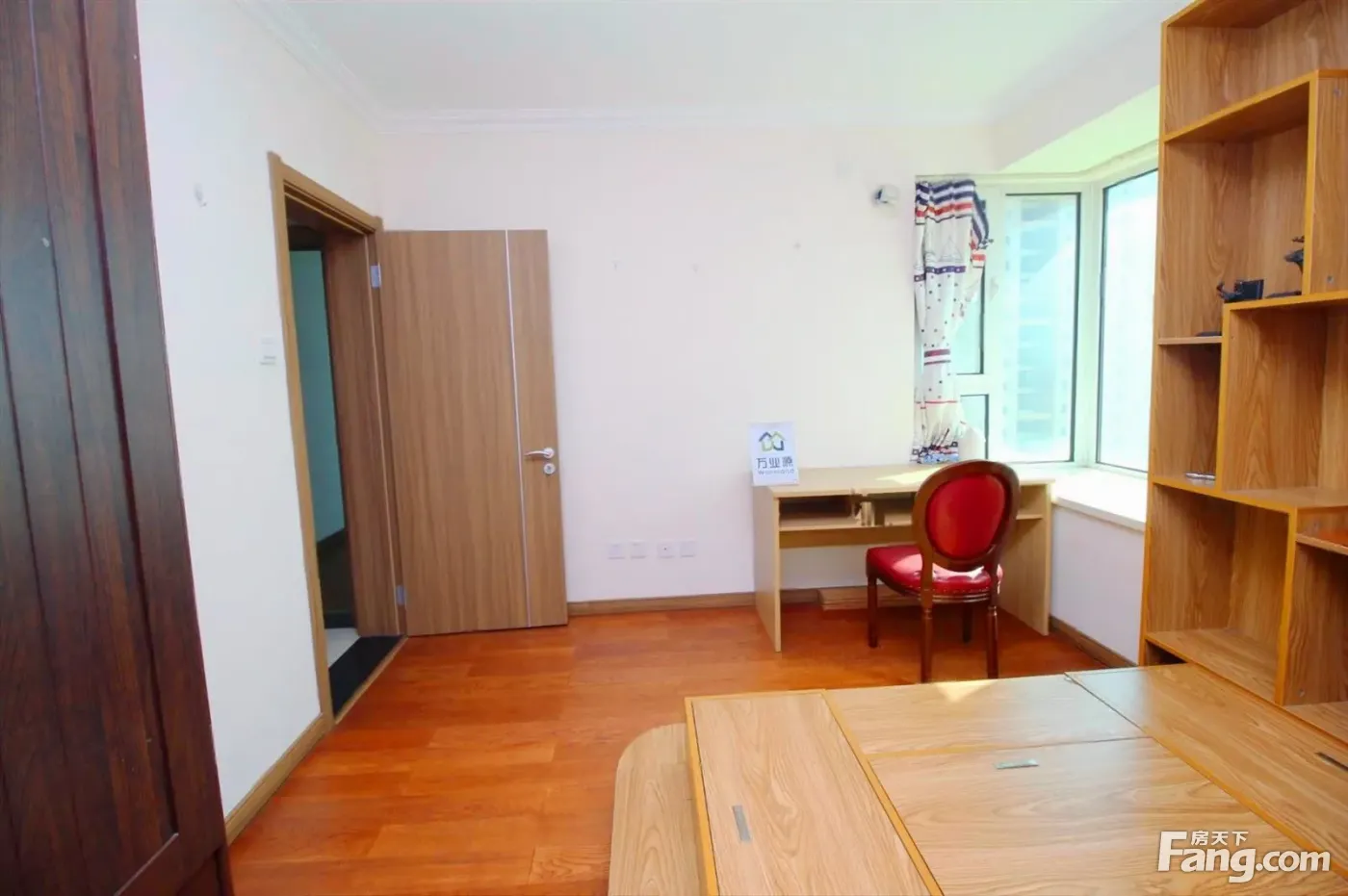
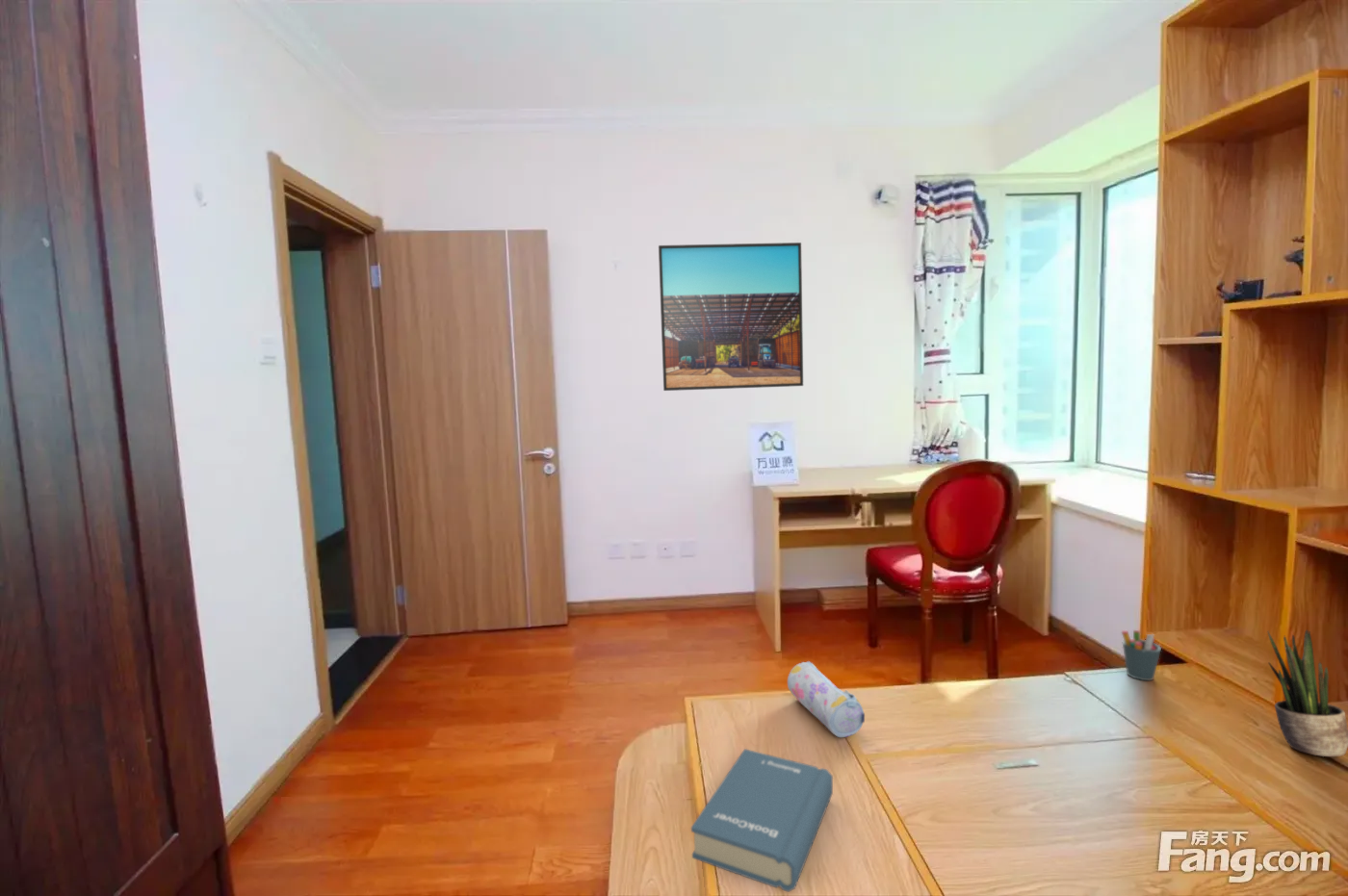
+ hardback book [690,748,834,893]
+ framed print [658,242,804,392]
+ pencil case [787,660,866,738]
+ potted plant [1267,628,1348,757]
+ pen holder [1121,629,1162,681]
